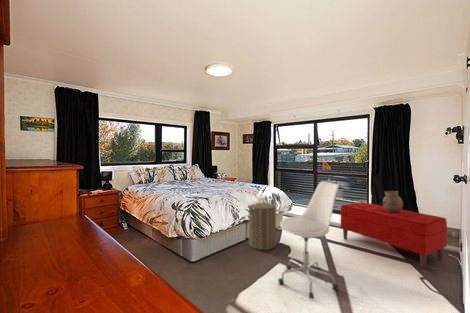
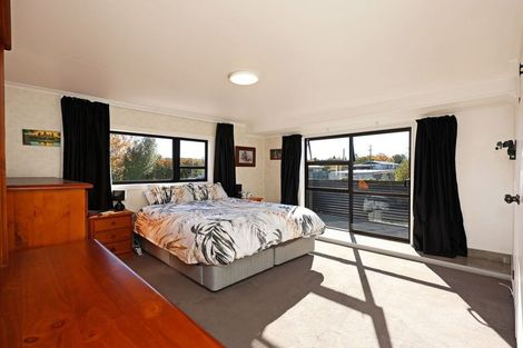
- chair [277,180,340,300]
- laundry hamper [248,198,277,251]
- bench [339,201,448,269]
- ceramic pot [382,190,404,212]
